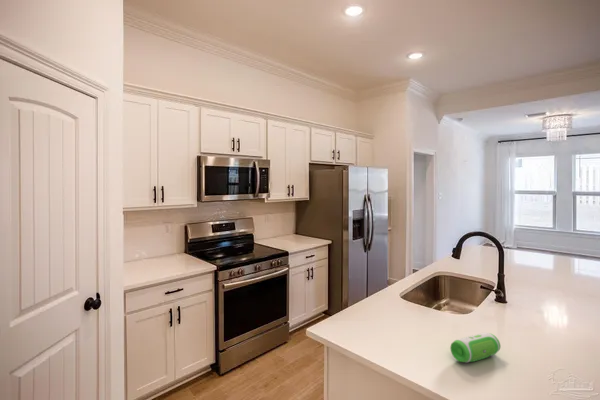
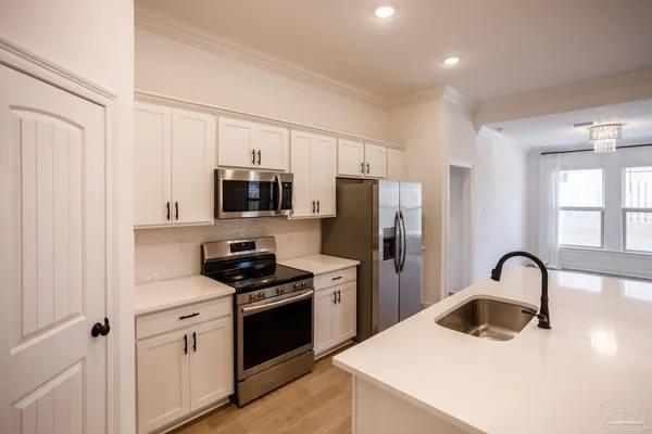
- speaker [449,332,501,363]
